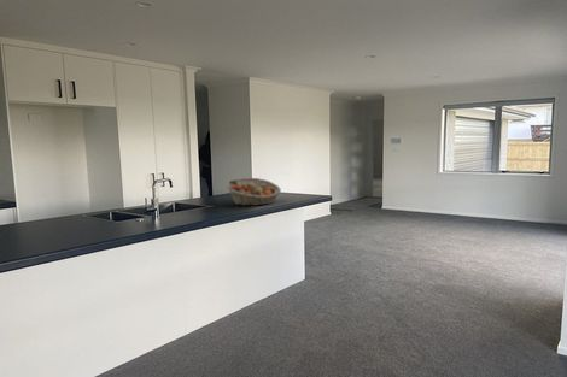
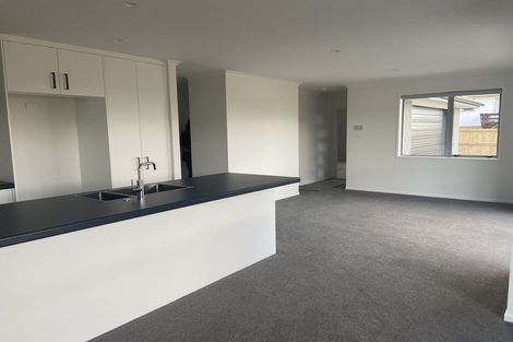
- fruit basket [224,177,282,207]
